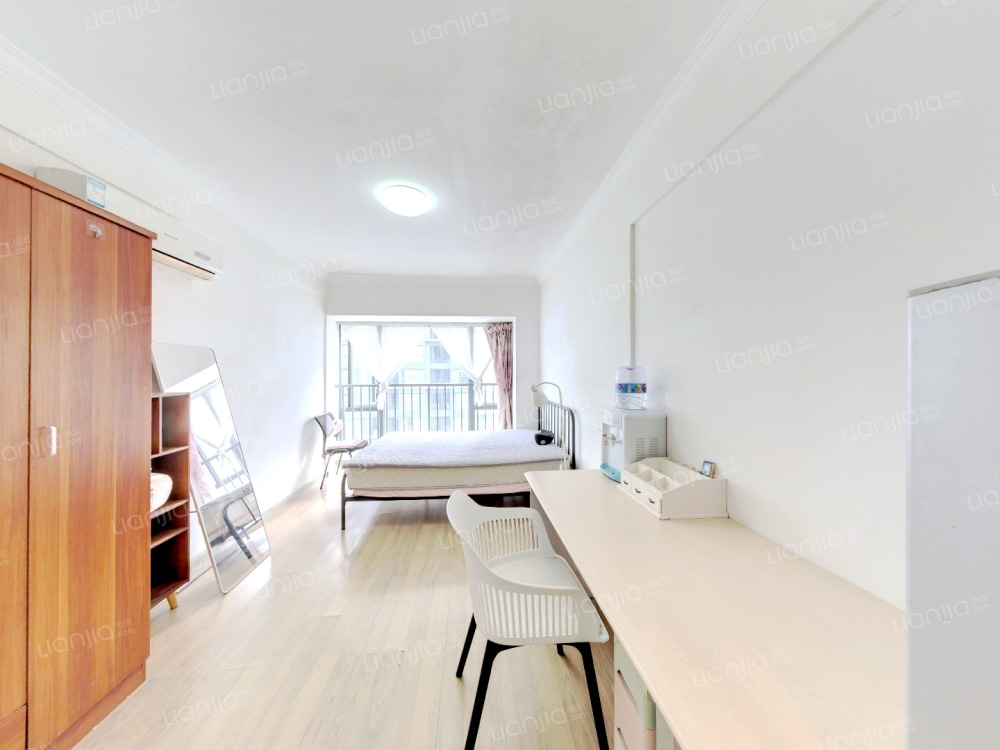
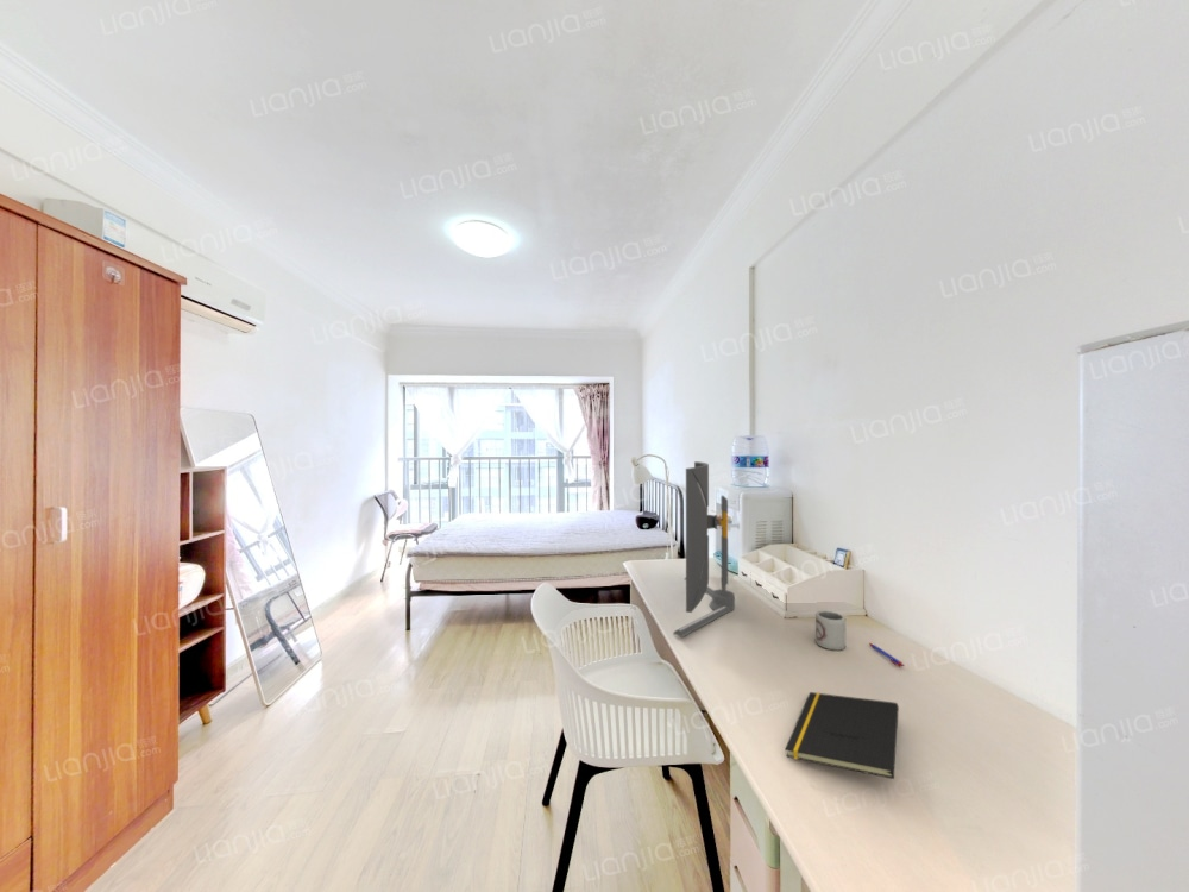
+ cup [814,609,847,652]
+ computer monitor [673,460,736,639]
+ notepad [784,691,900,780]
+ pen [868,642,905,667]
